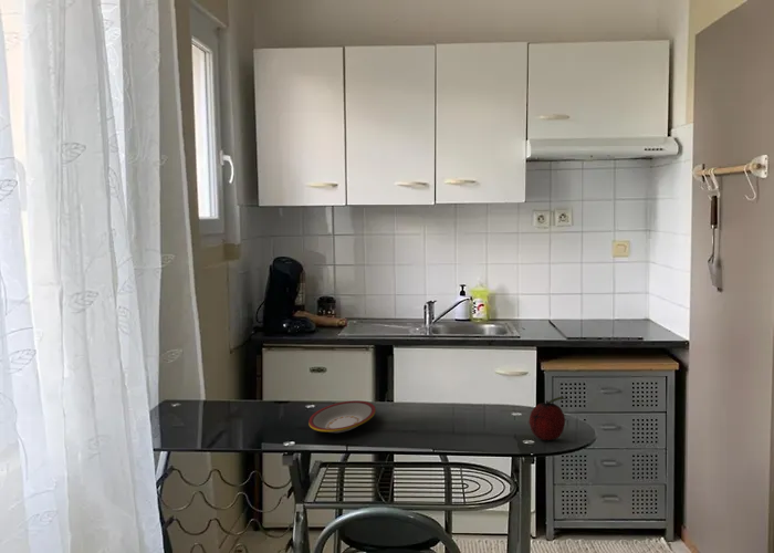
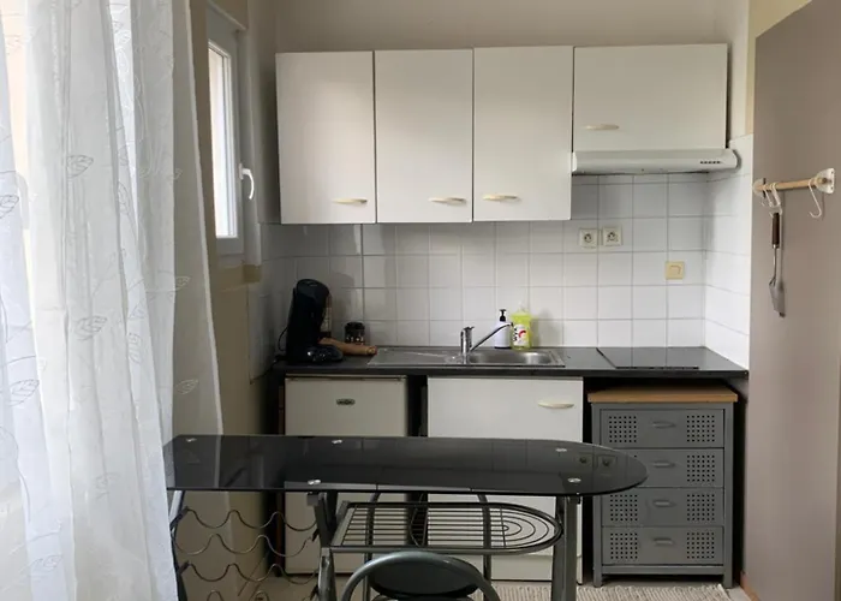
- plate [307,399,377,434]
- fruit [527,396,571,441]
